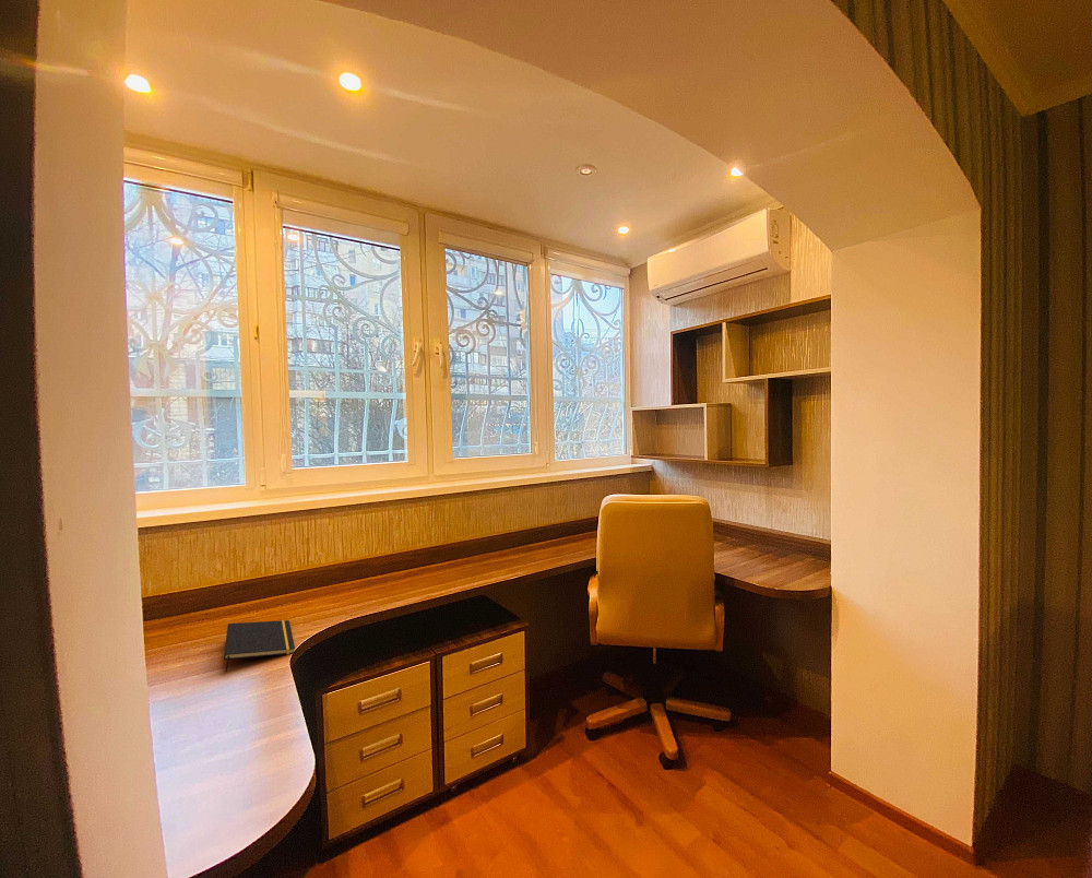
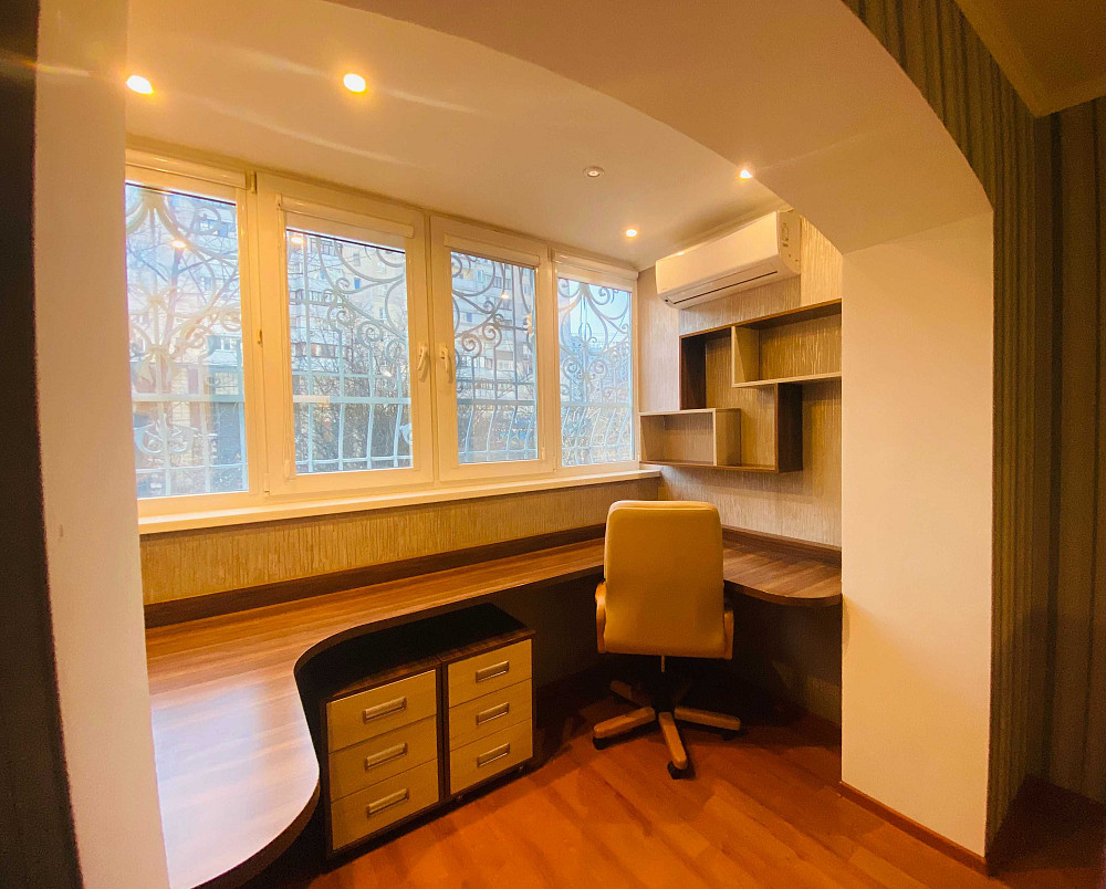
- notepad [223,619,296,674]
